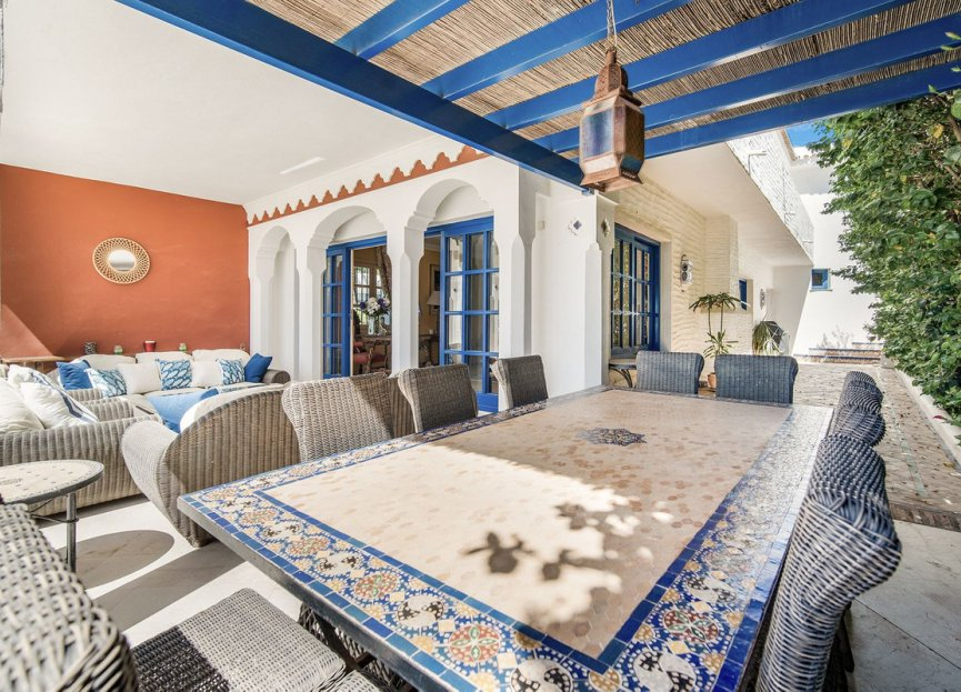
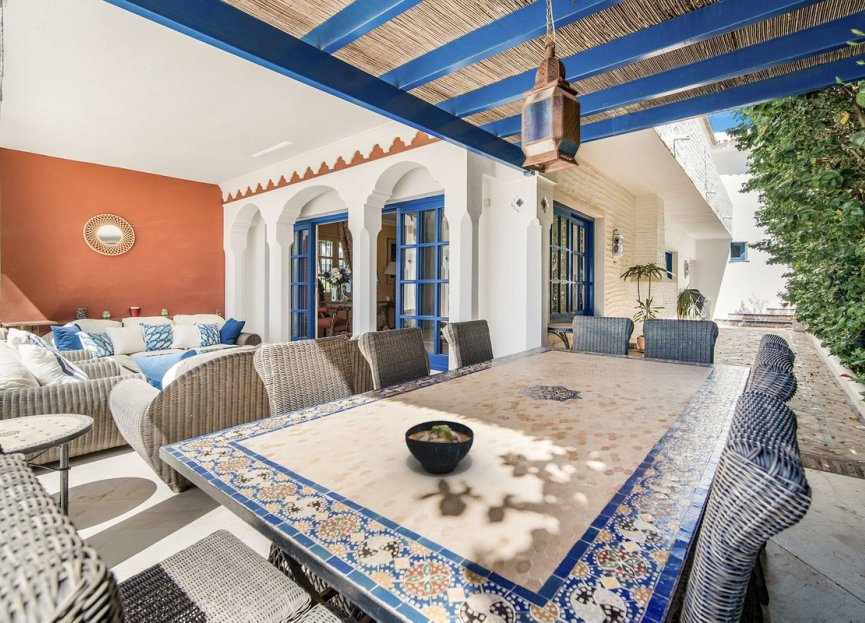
+ bowl [404,419,475,474]
